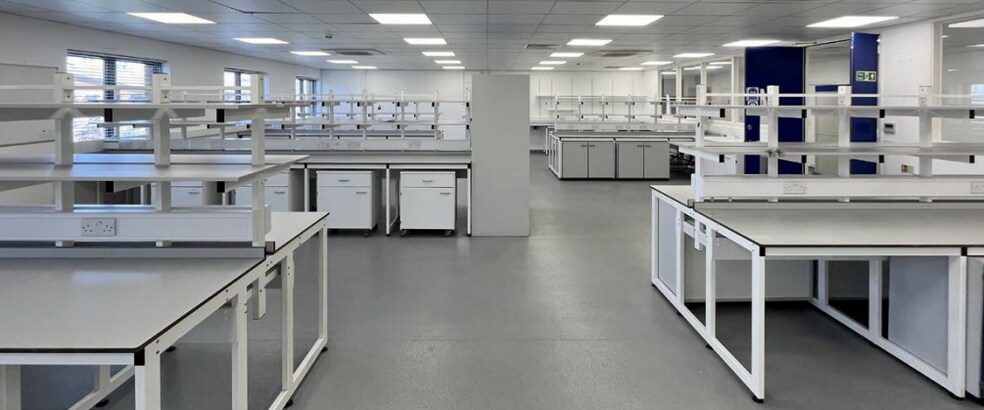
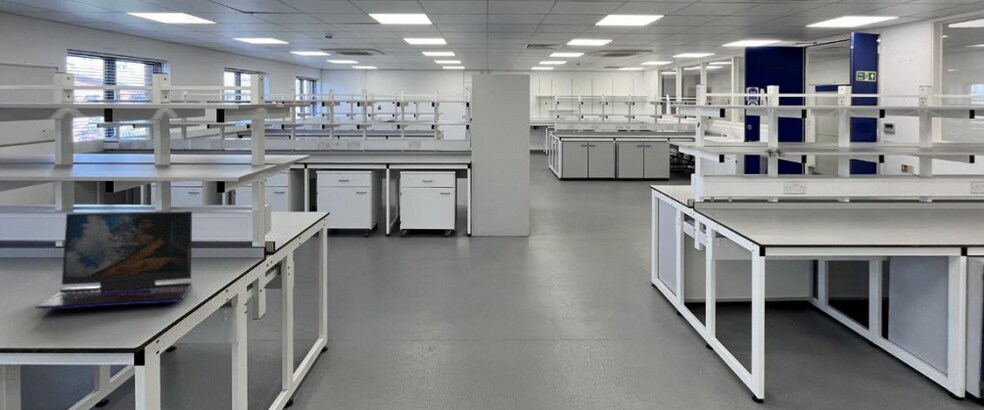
+ laptop [34,210,193,311]
